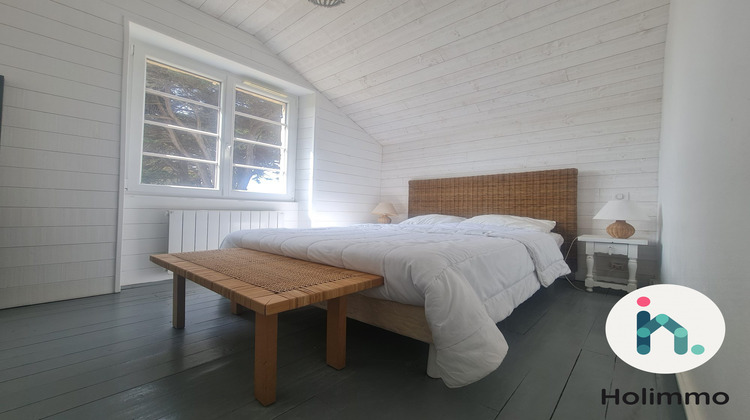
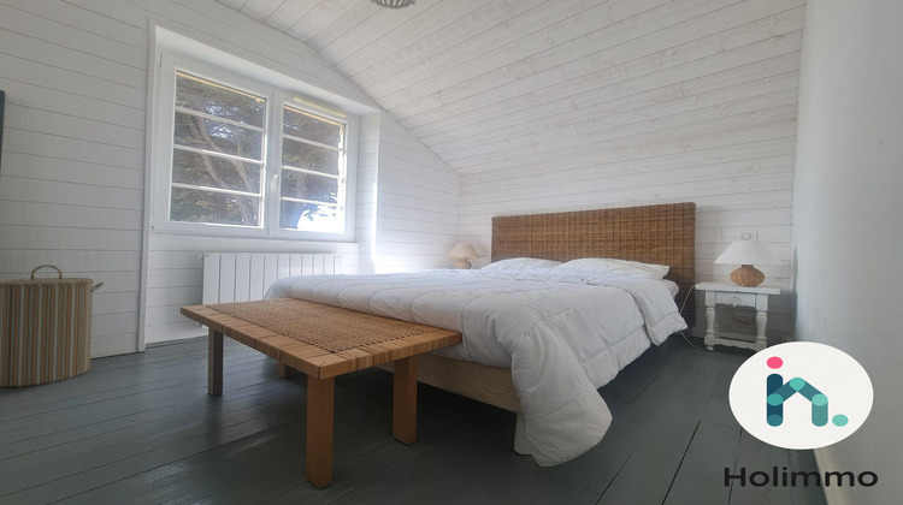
+ laundry hamper [0,263,105,388]
